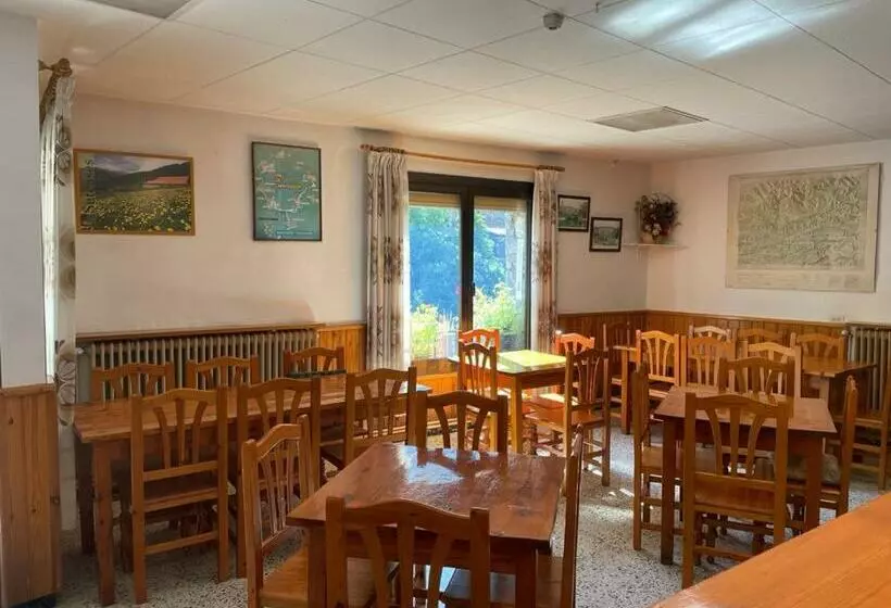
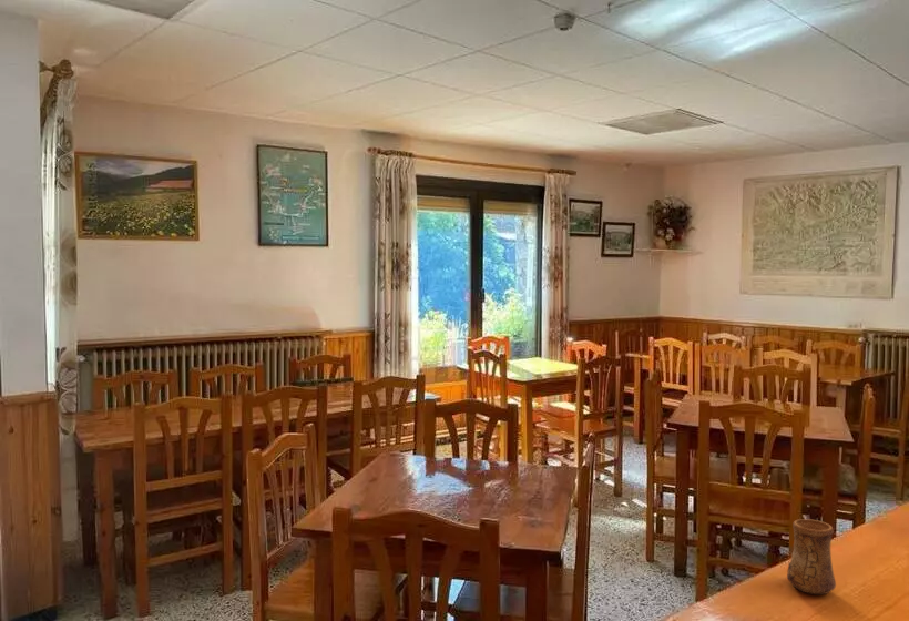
+ cup [786,518,837,595]
